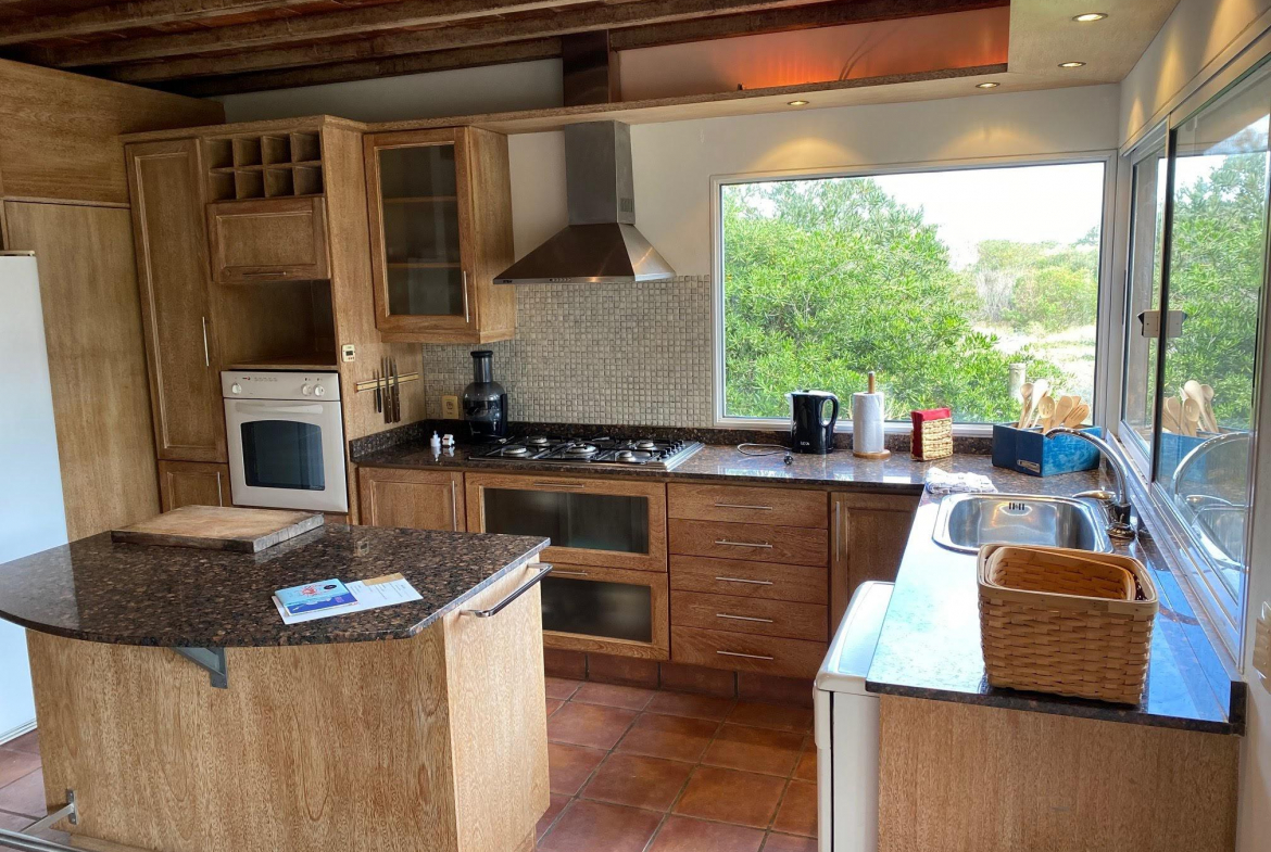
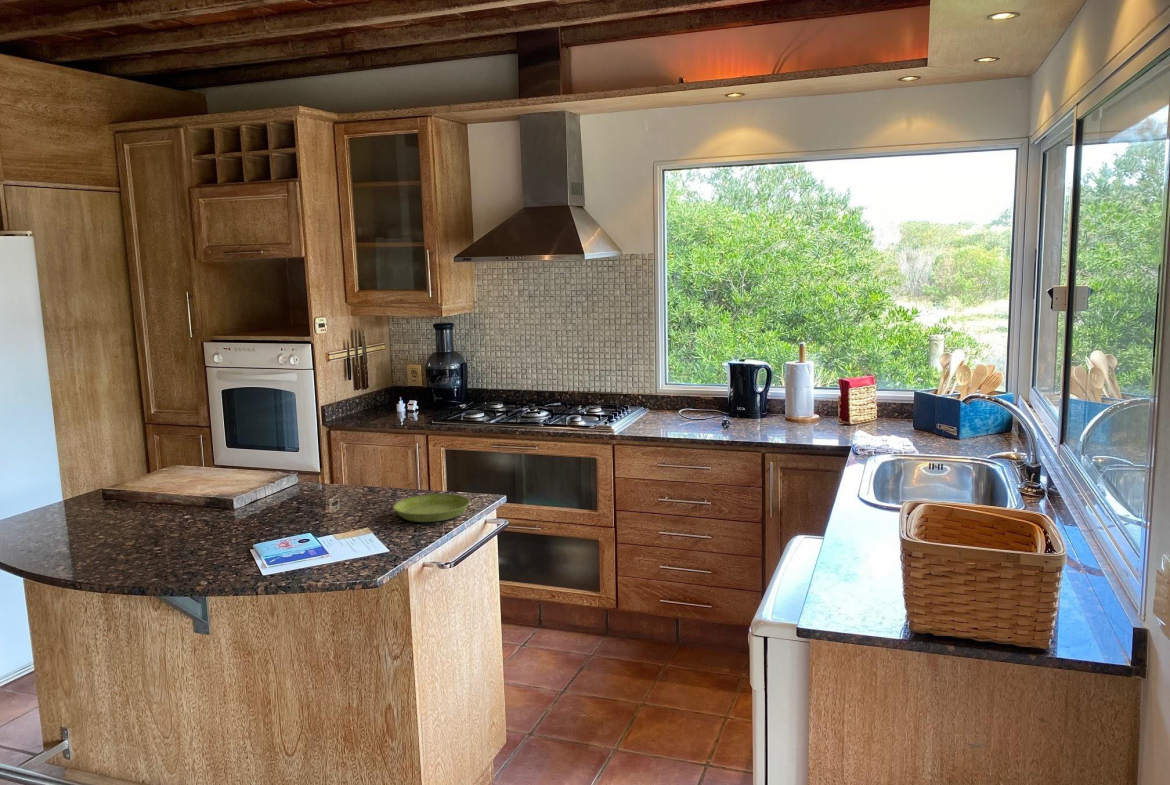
+ saucer [392,493,471,523]
